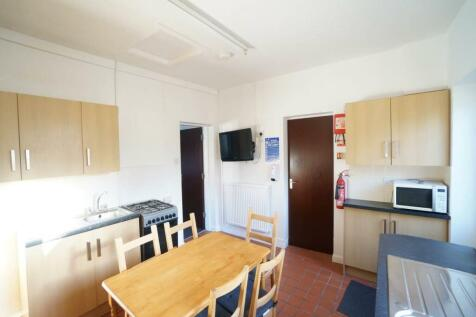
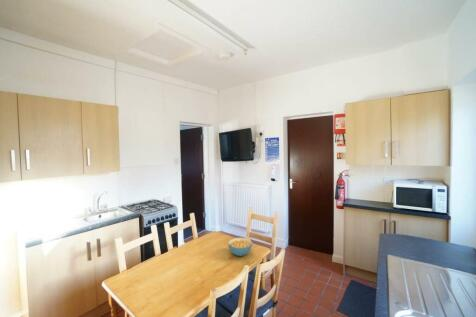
+ cereal bowl [227,237,254,257]
